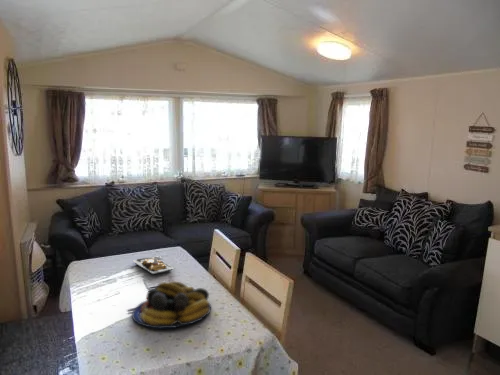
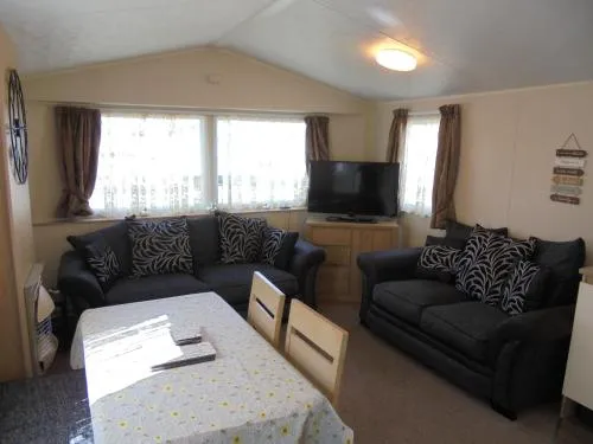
- fruit bowl [131,281,212,330]
- plate [132,255,176,276]
